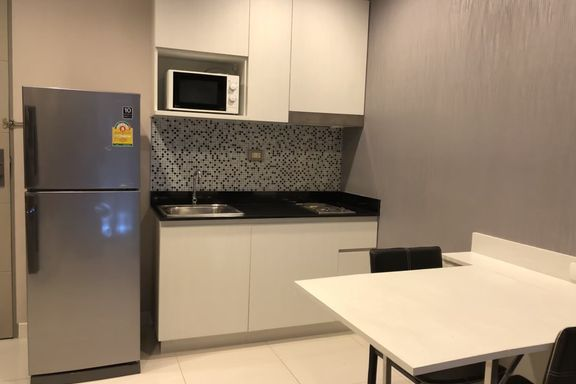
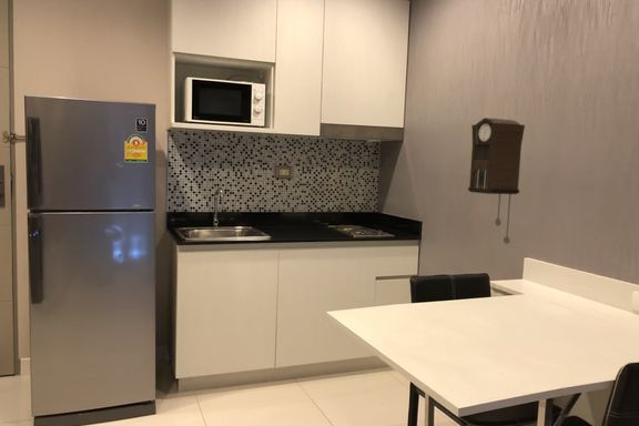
+ pendulum clock [467,116,526,245]
